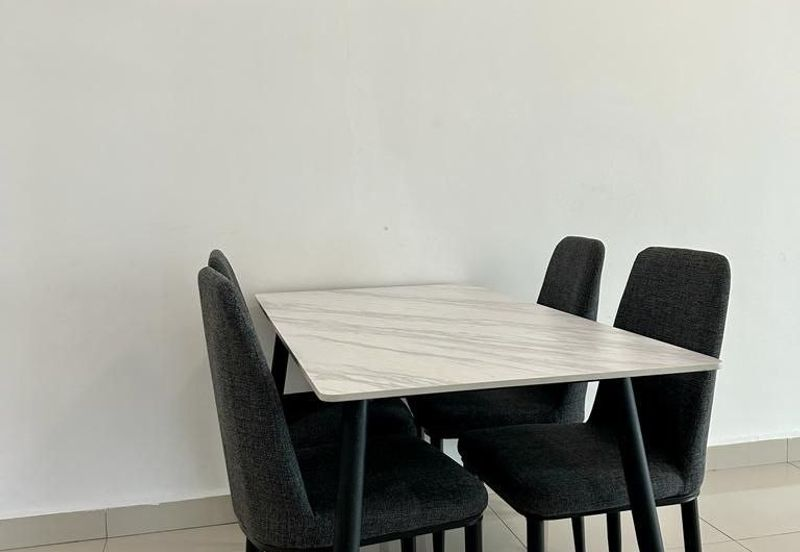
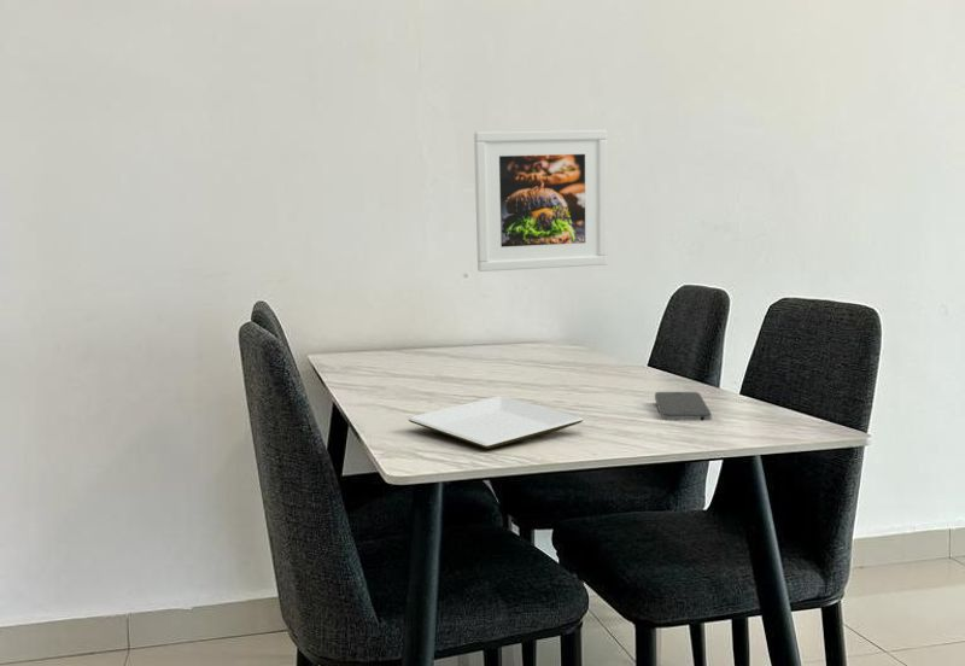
+ plate [407,396,585,450]
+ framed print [473,129,609,273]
+ smartphone [654,391,713,421]
